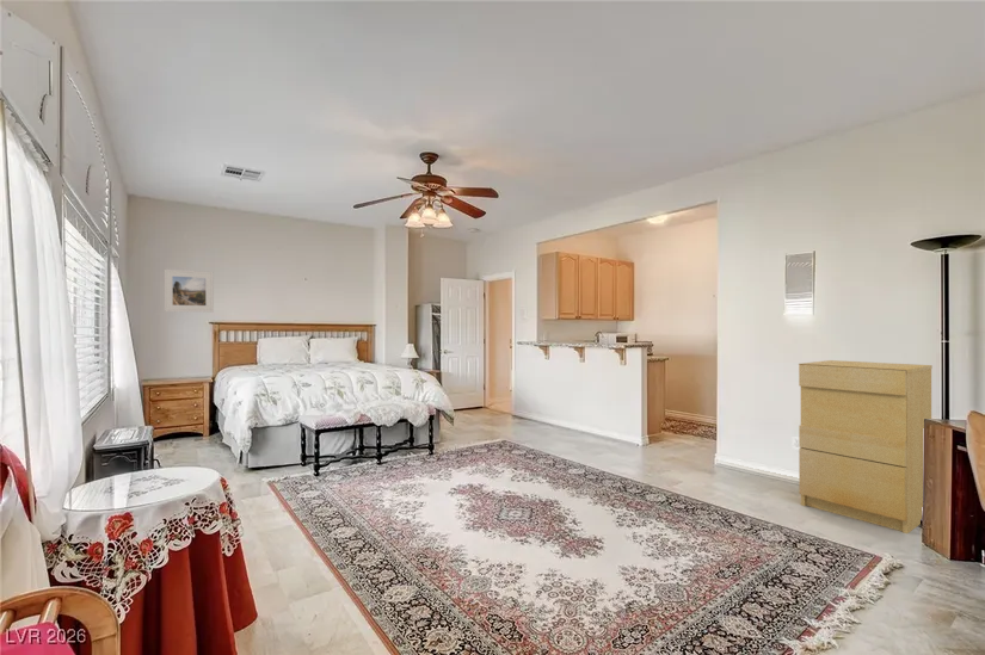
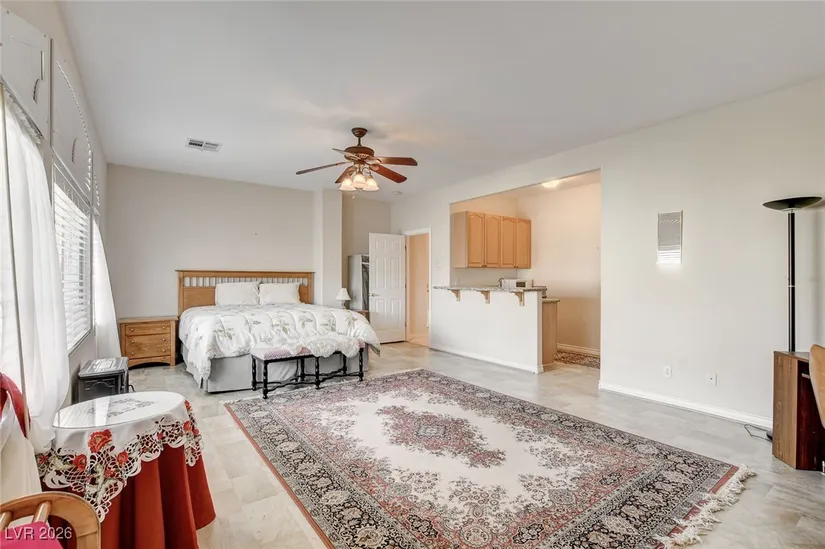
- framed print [164,268,215,314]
- cabinet [798,359,934,534]
